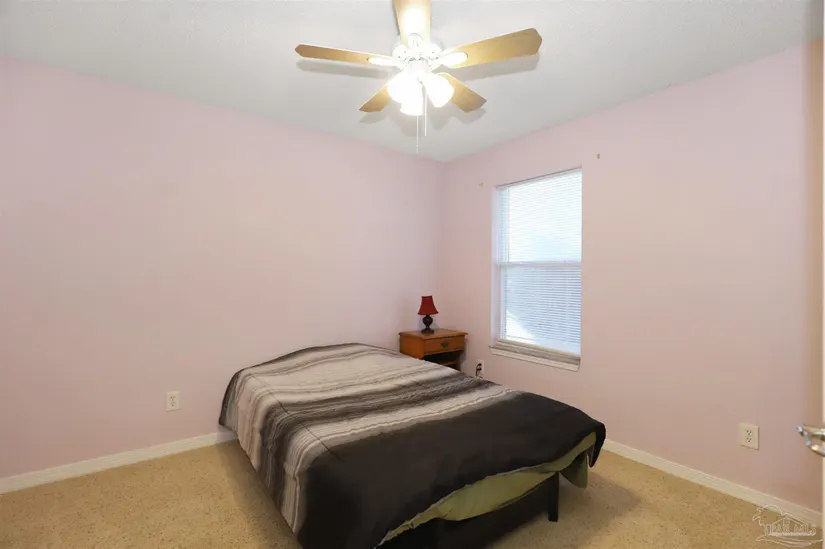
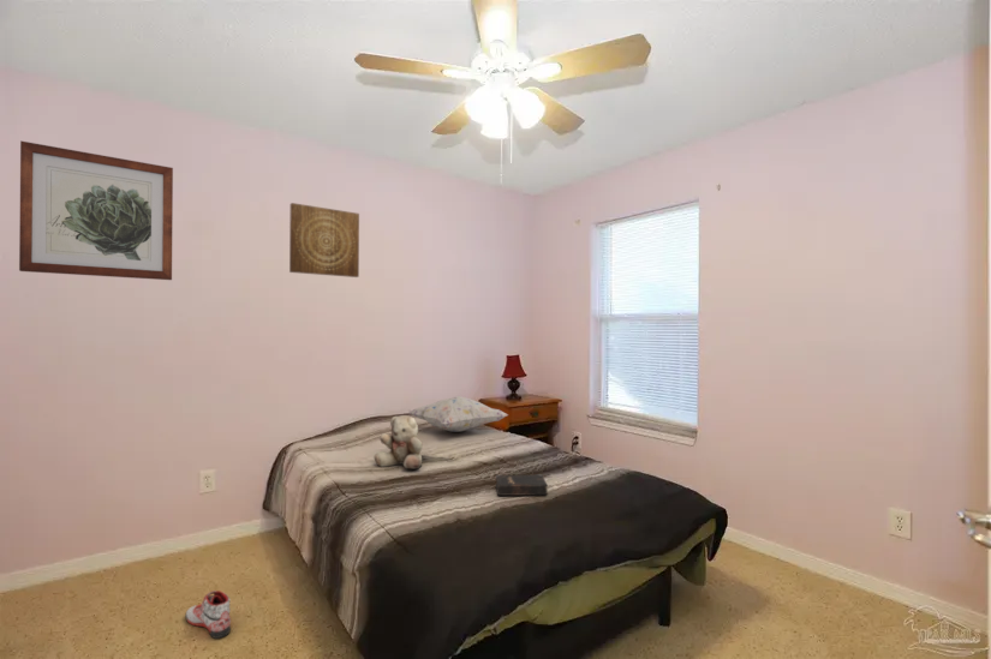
+ sneaker [184,589,232,640]
+ wall art [18,140,174,281]
+ teddy bear [374,414,424,469]
+ decorative pillow [407,395,509,433]
+ wall art [288,202,360,278]
+ hardback book [495,473,549,497]
